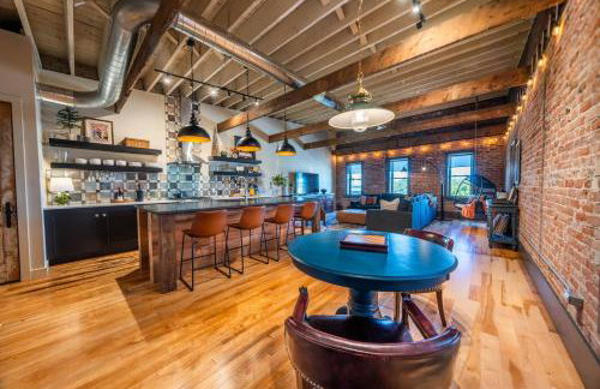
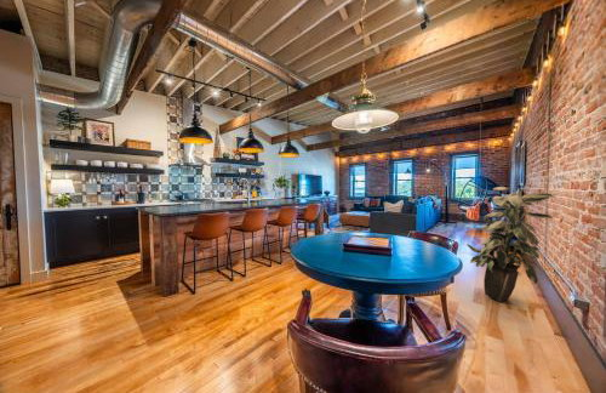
+ indoor plant [467,186,556,303]
